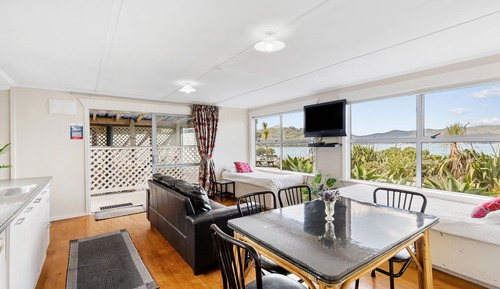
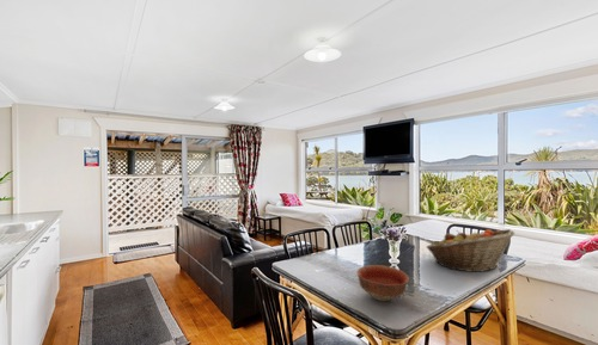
+ bowl [355,264,410,302]
+ fruit basket [426,228,515,273]
